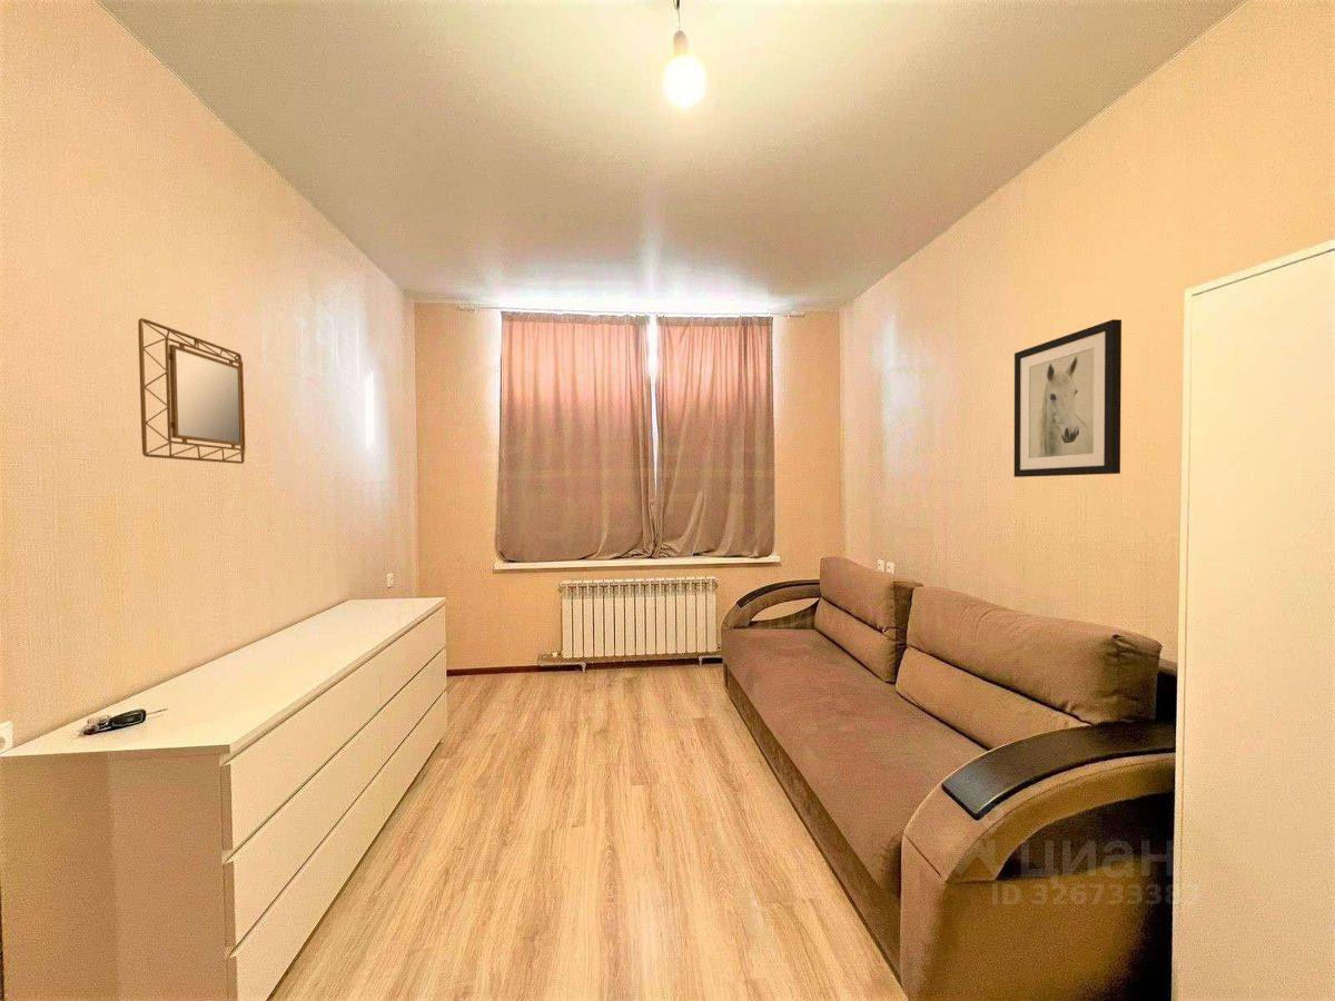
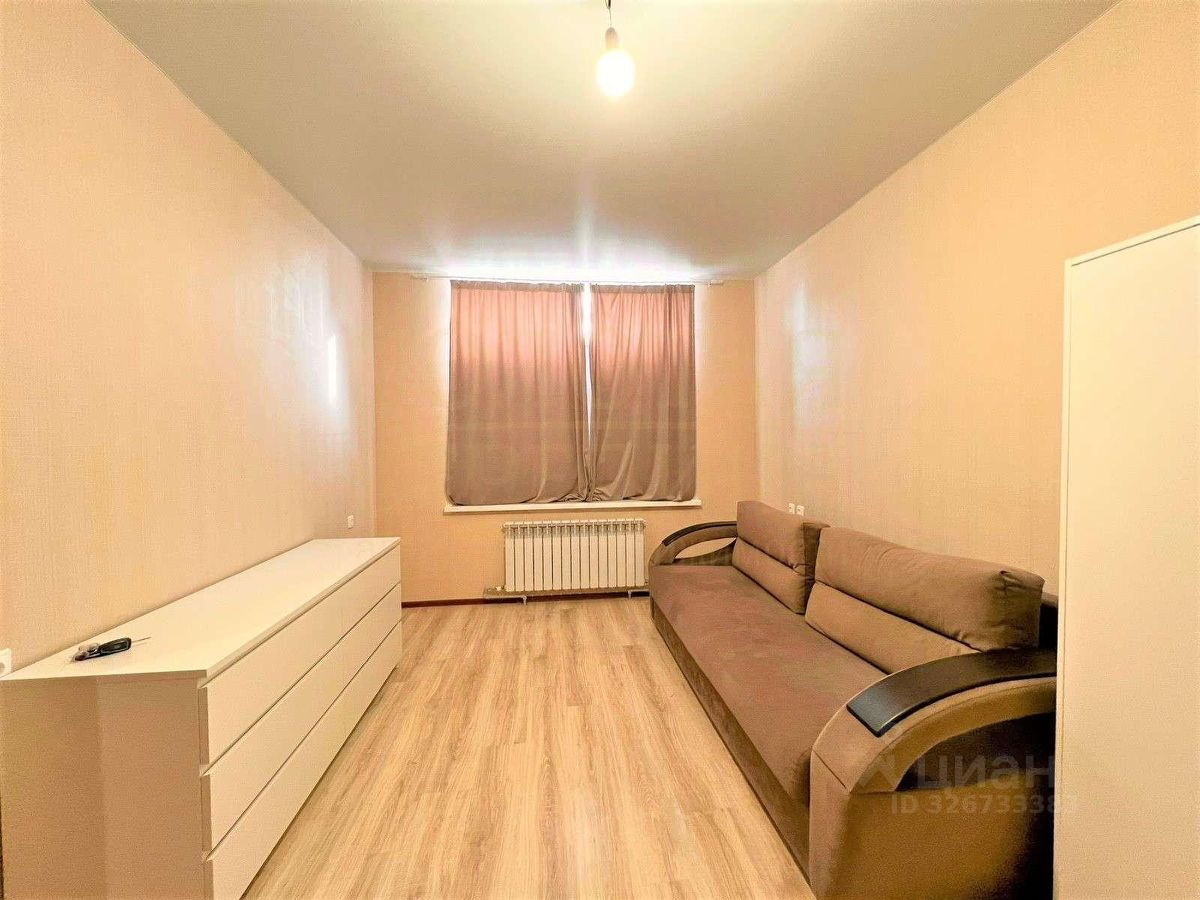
- home mirror [137,317,246,465]
- wall art [1013,318,1123,478]
